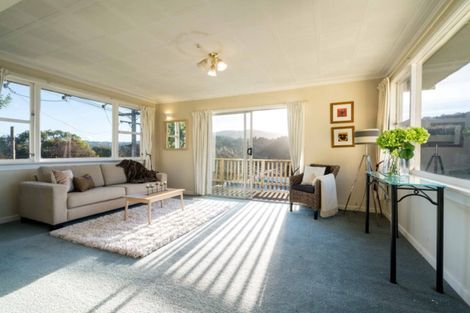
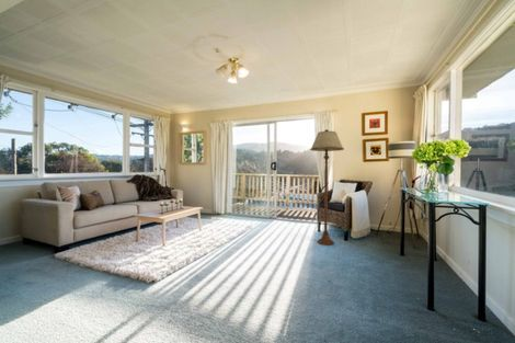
+ floor lamp [309,128,345,247]
